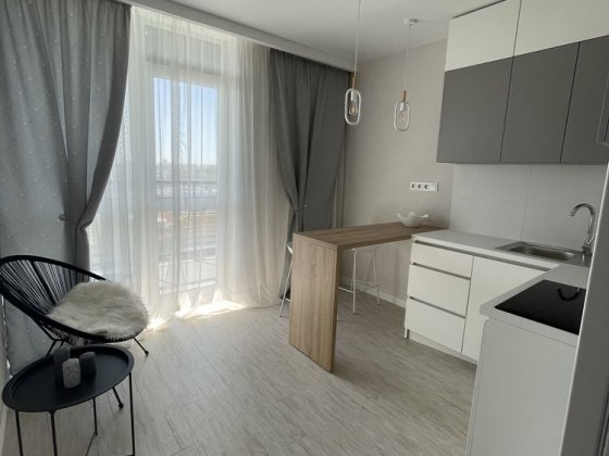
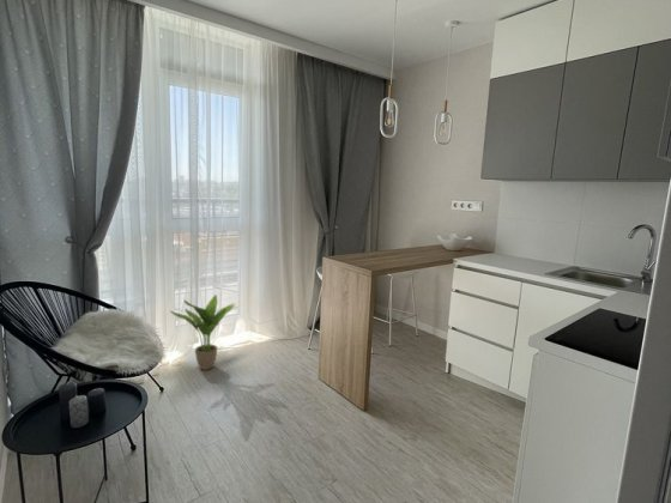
+ potted plant [169,293,236,371]
